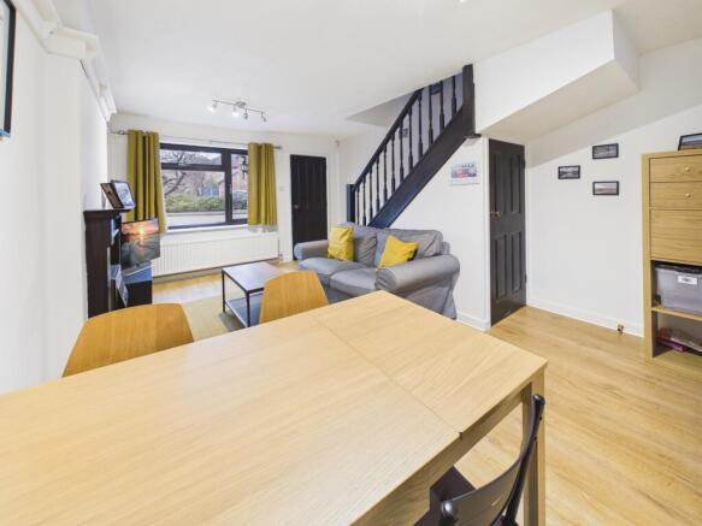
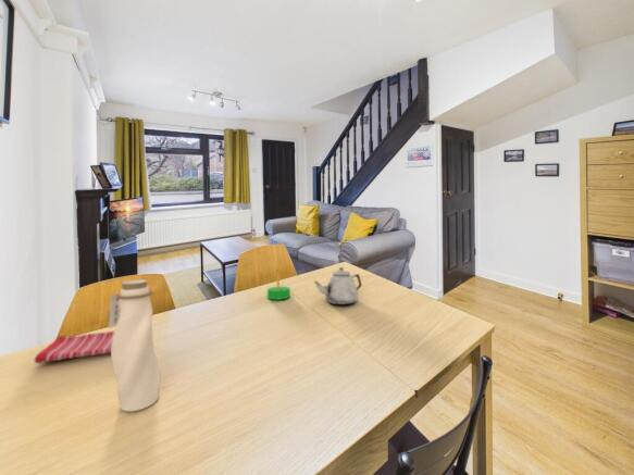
+ teapot [313,266,363,305]
+ water bottle [107,279,162,412]
+ candle [266,270,291,300]
+ dish towel [34,329,114,364]
